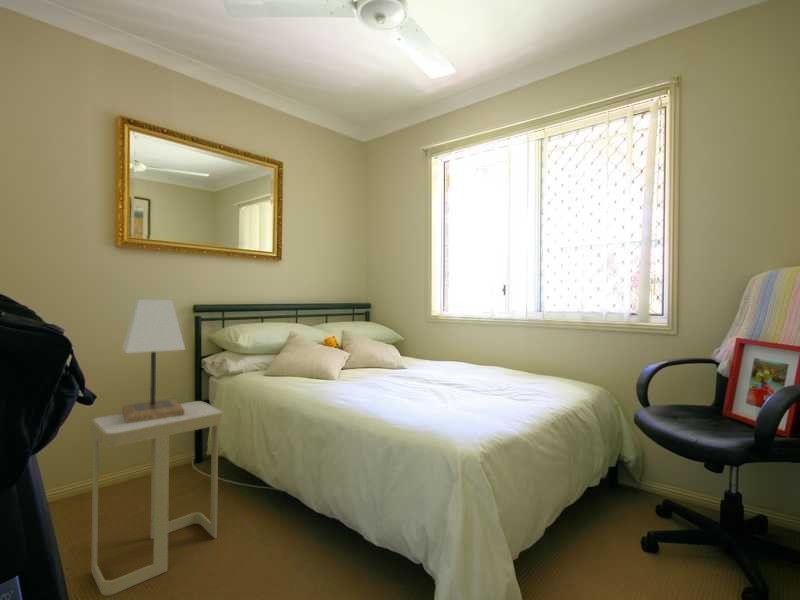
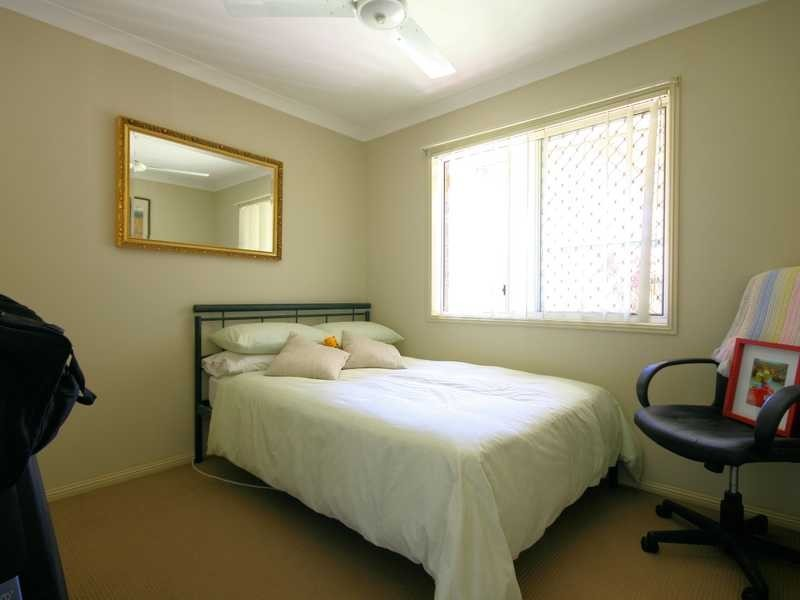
- side table [89,400,225,596]
- lamp [121,298,187,424]
